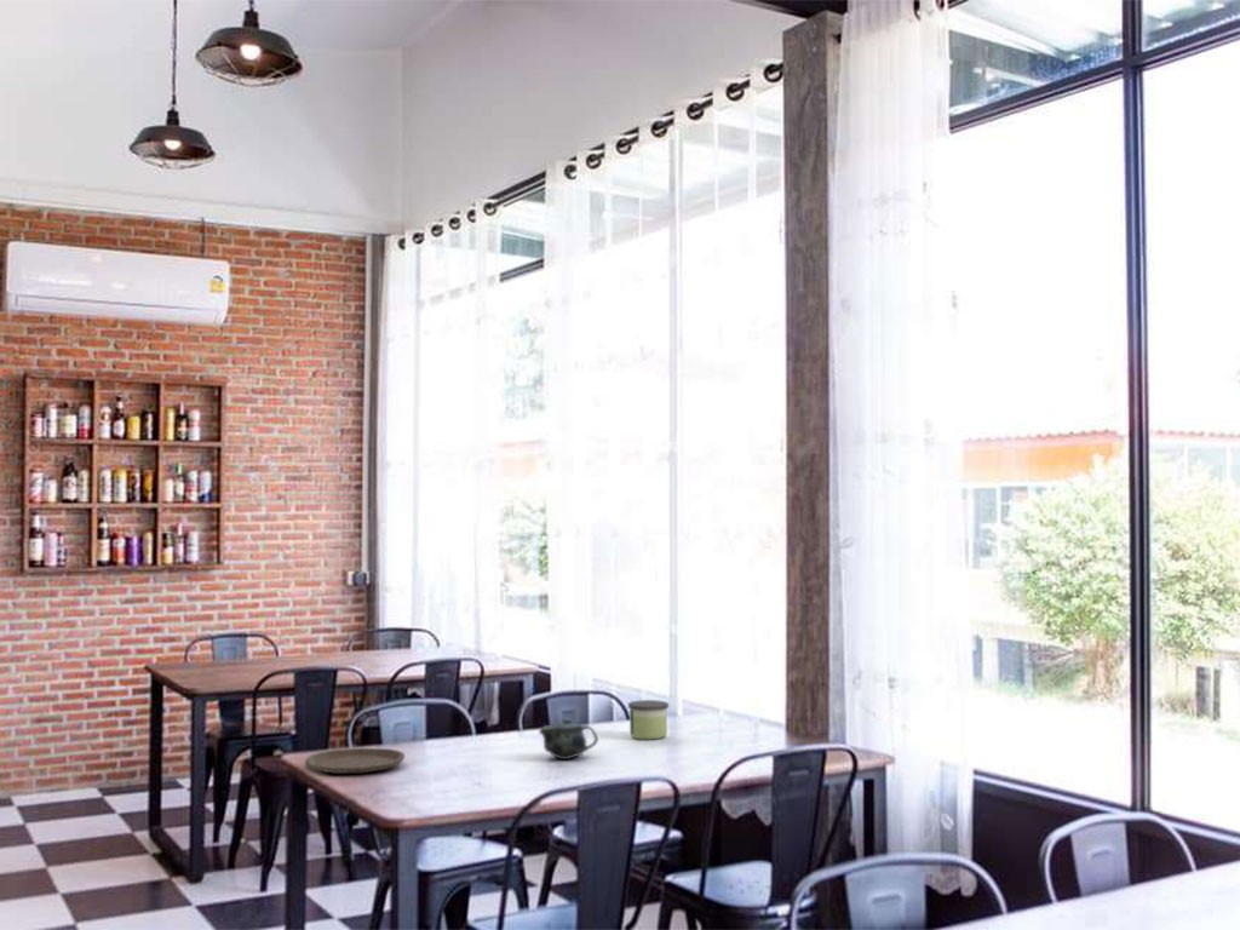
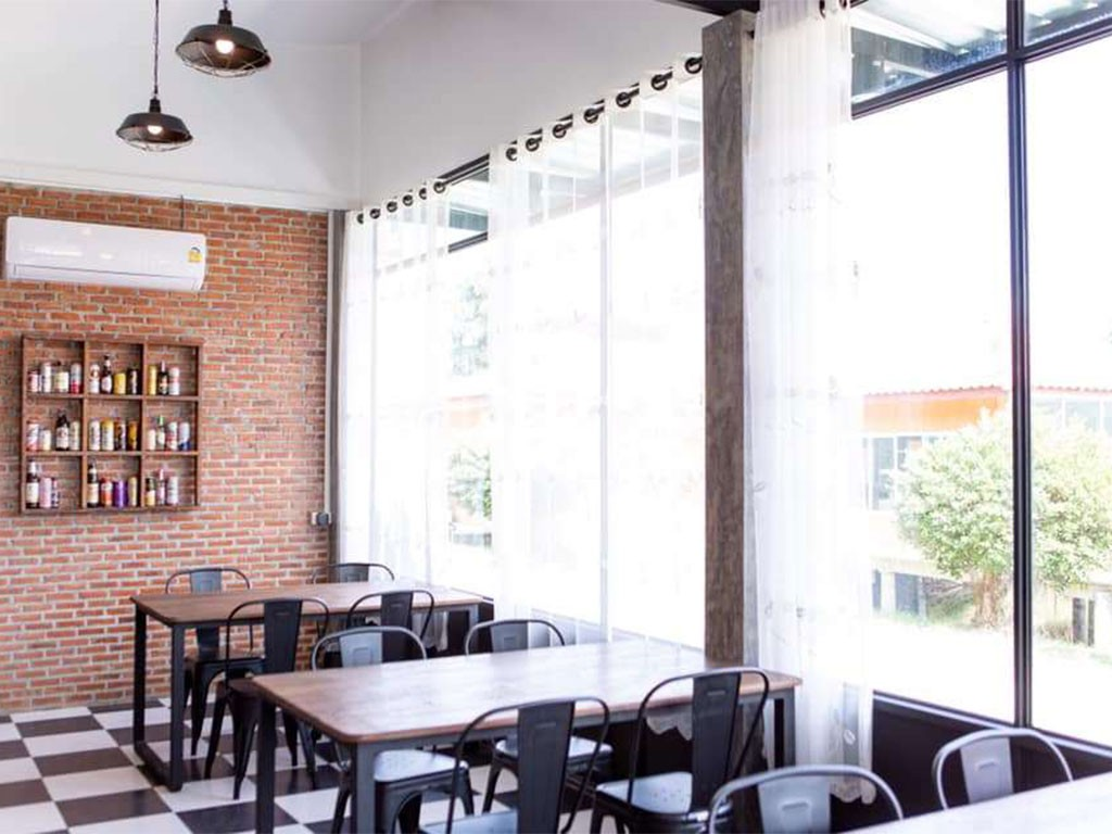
- plate [304,747,406,775]
- candle [627,699,670,741]
- chinaware [538,717,599,760]
